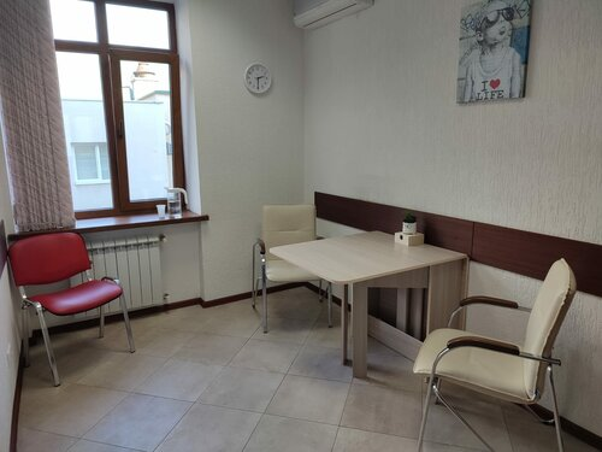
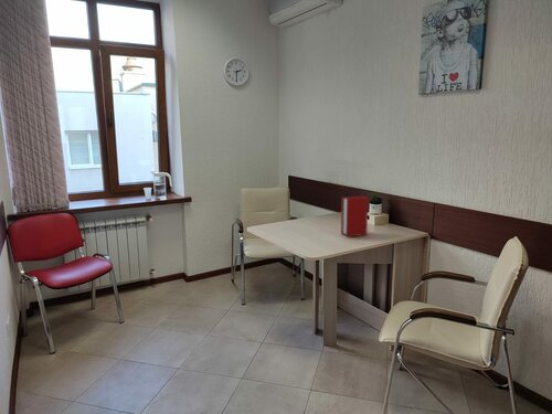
+ book [340,195,369,237]
